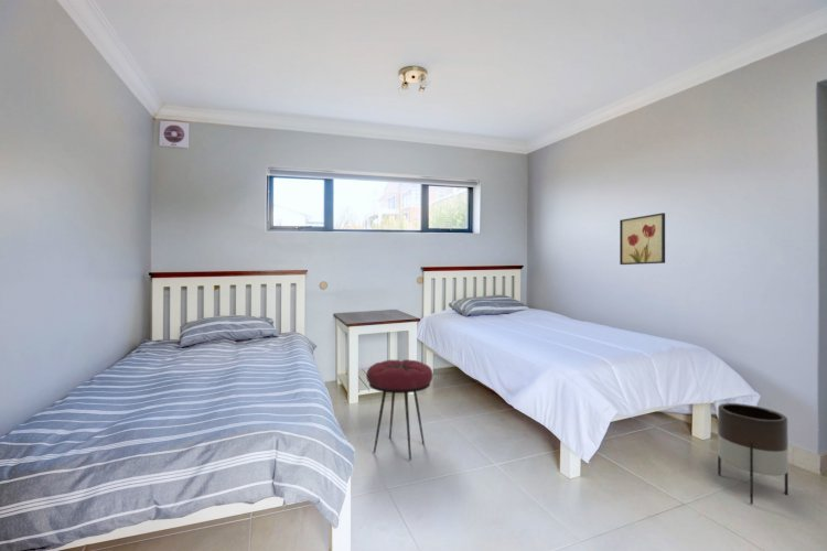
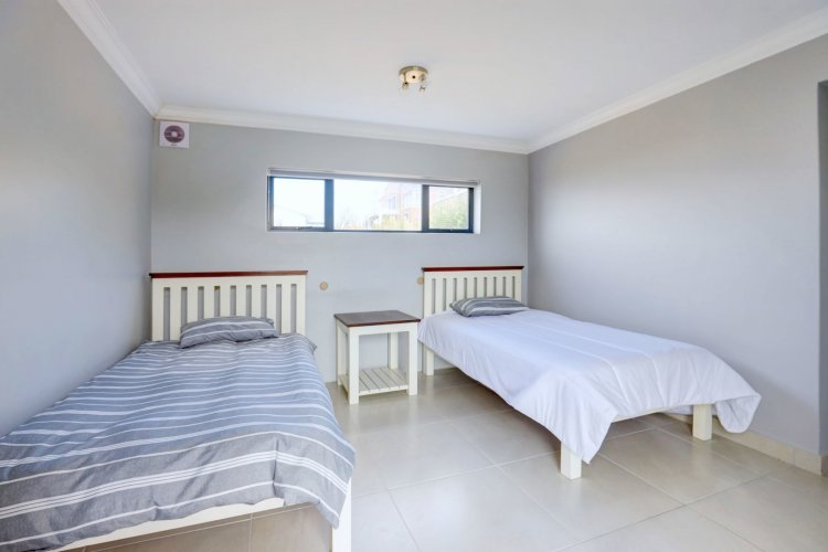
- planter [717,402,790,506]
- stool [365,358,434,462]
- wall art [619,212,666,266]
